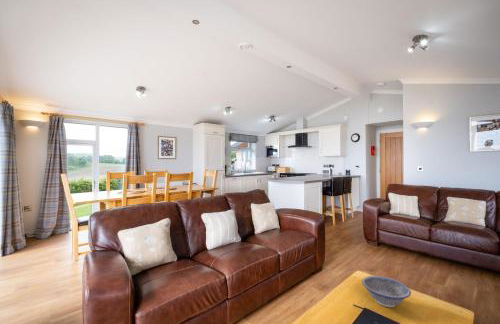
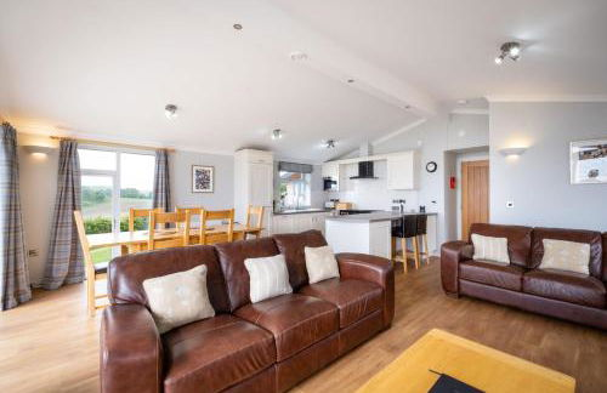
- decorative bowl [361,275,412,308]
